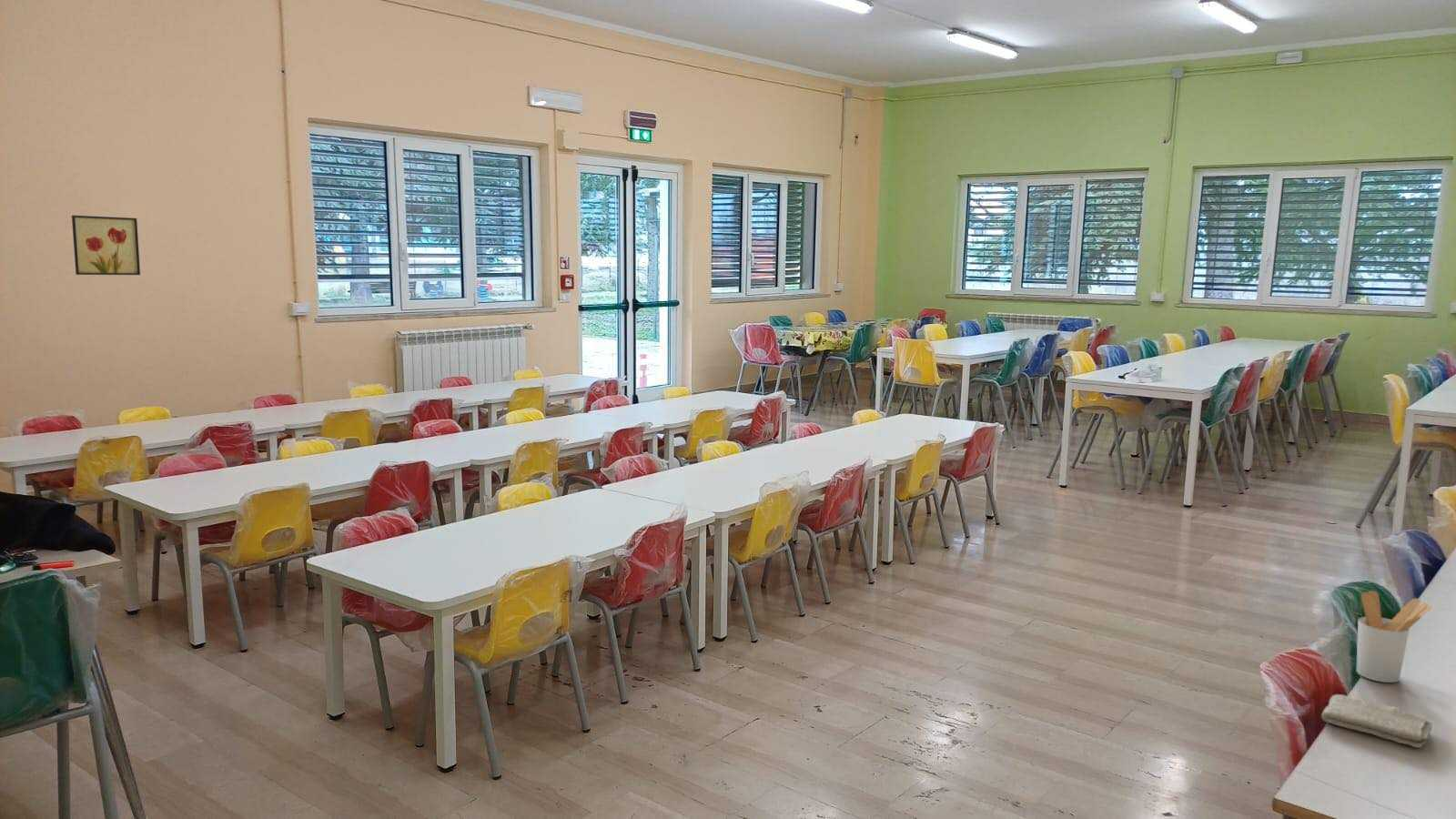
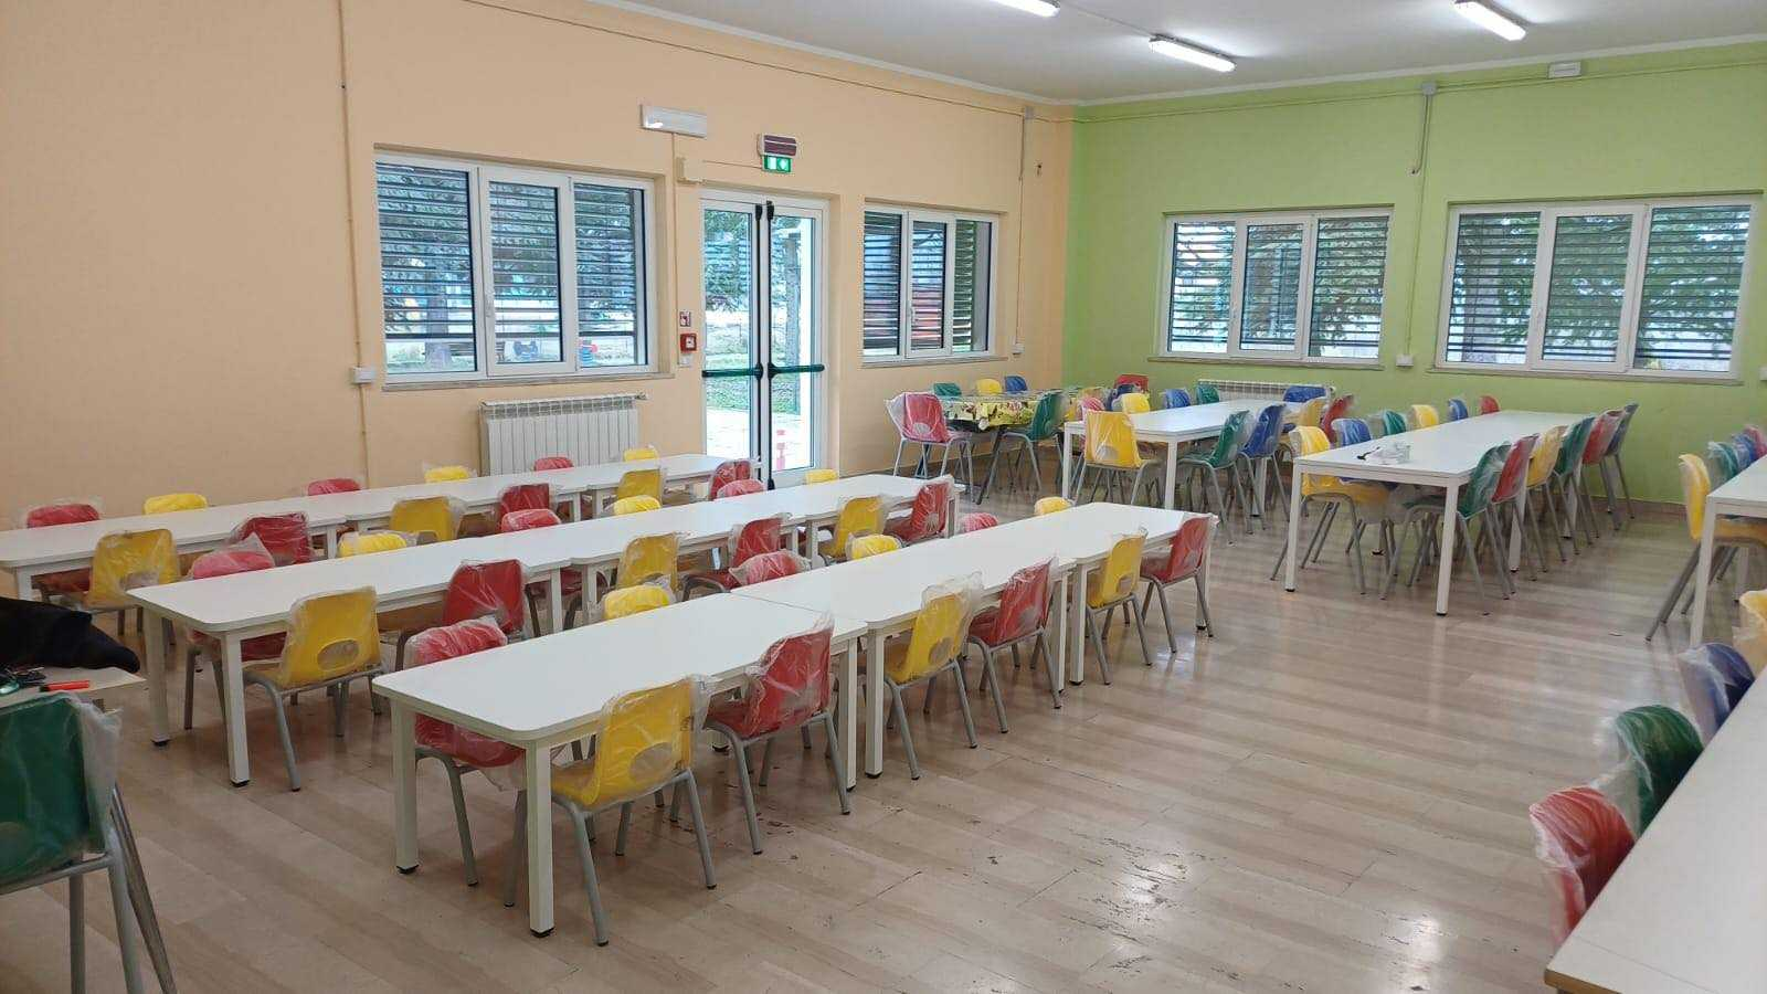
- utensil holder [1356,590,1432,683]
- wall art [71,215,141,276]
- washcloth [1320,693,1433,749]
